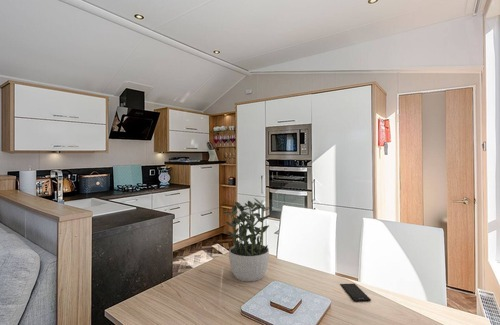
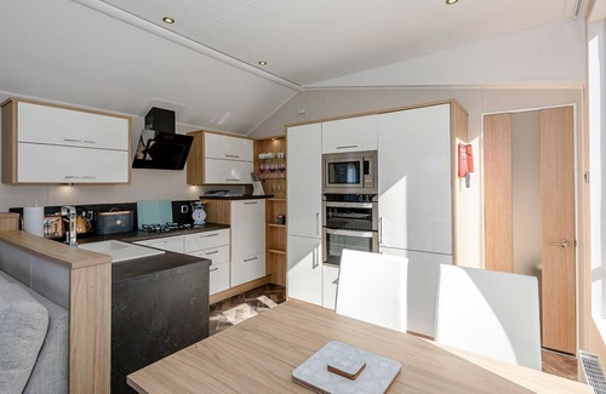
- smartphone [339,283,372,302]
- potted plant [222,197,275,282]
